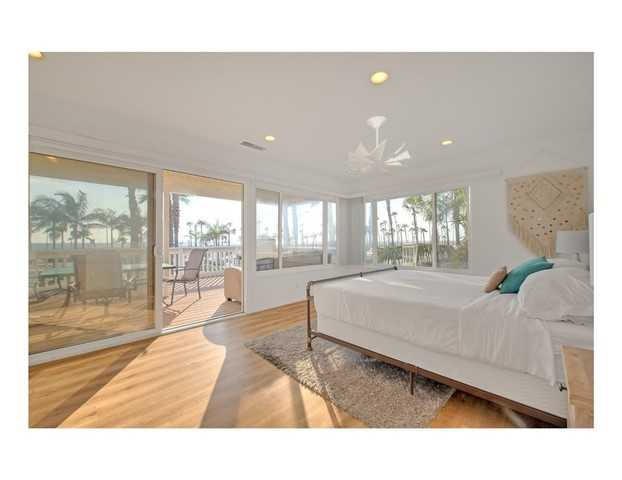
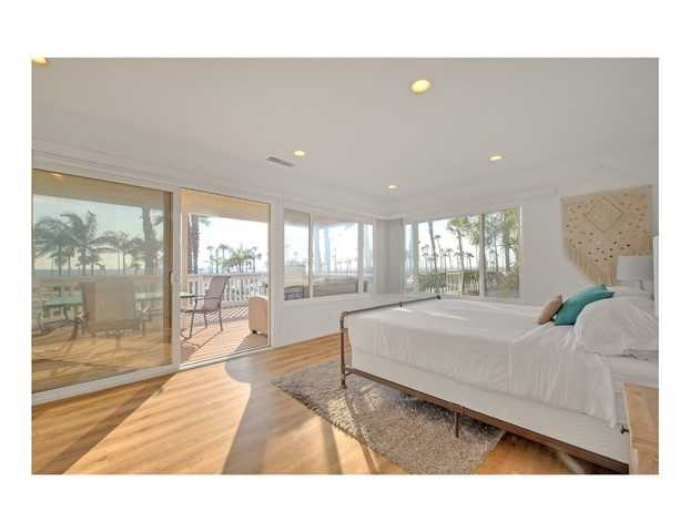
- ceiling fan [345,115,413,174]
